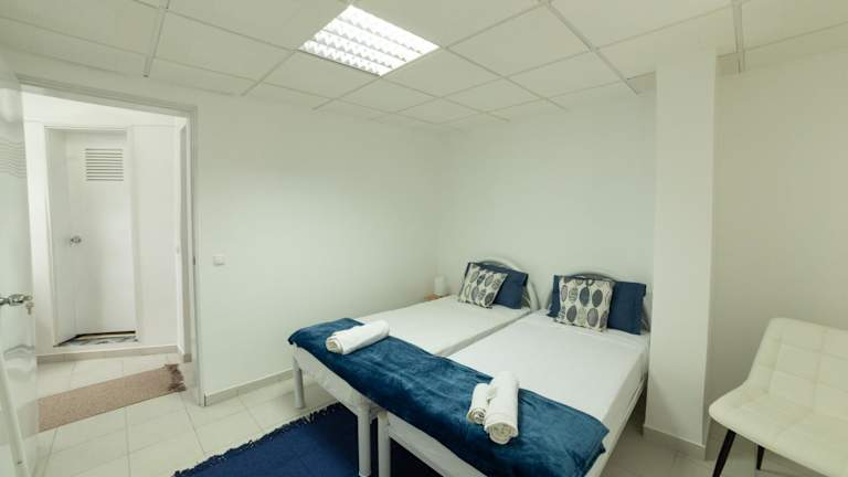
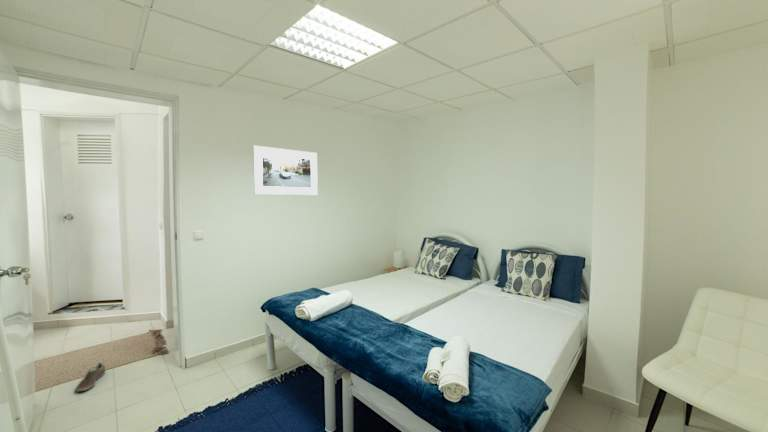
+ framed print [252,144,319,196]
+ sneaker [75,361,106,393]
